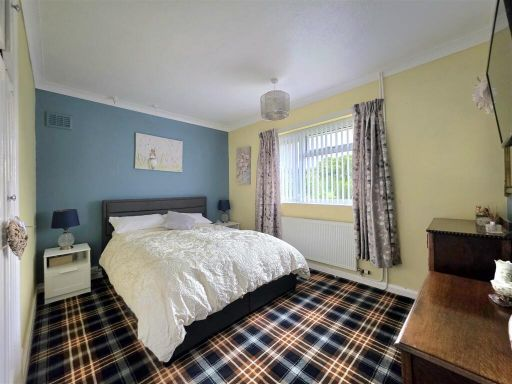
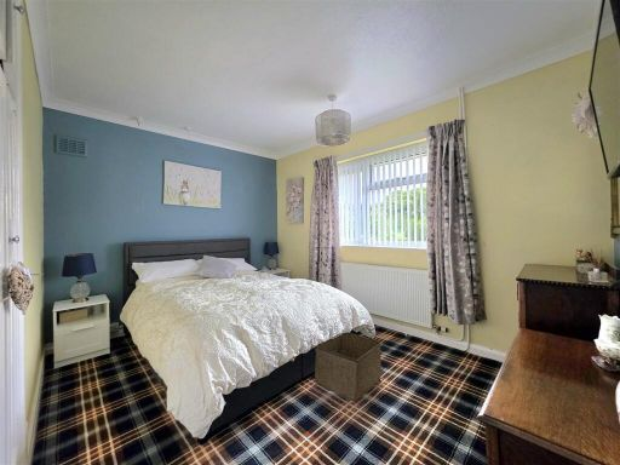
+ storage bin [314,331,383,403]
